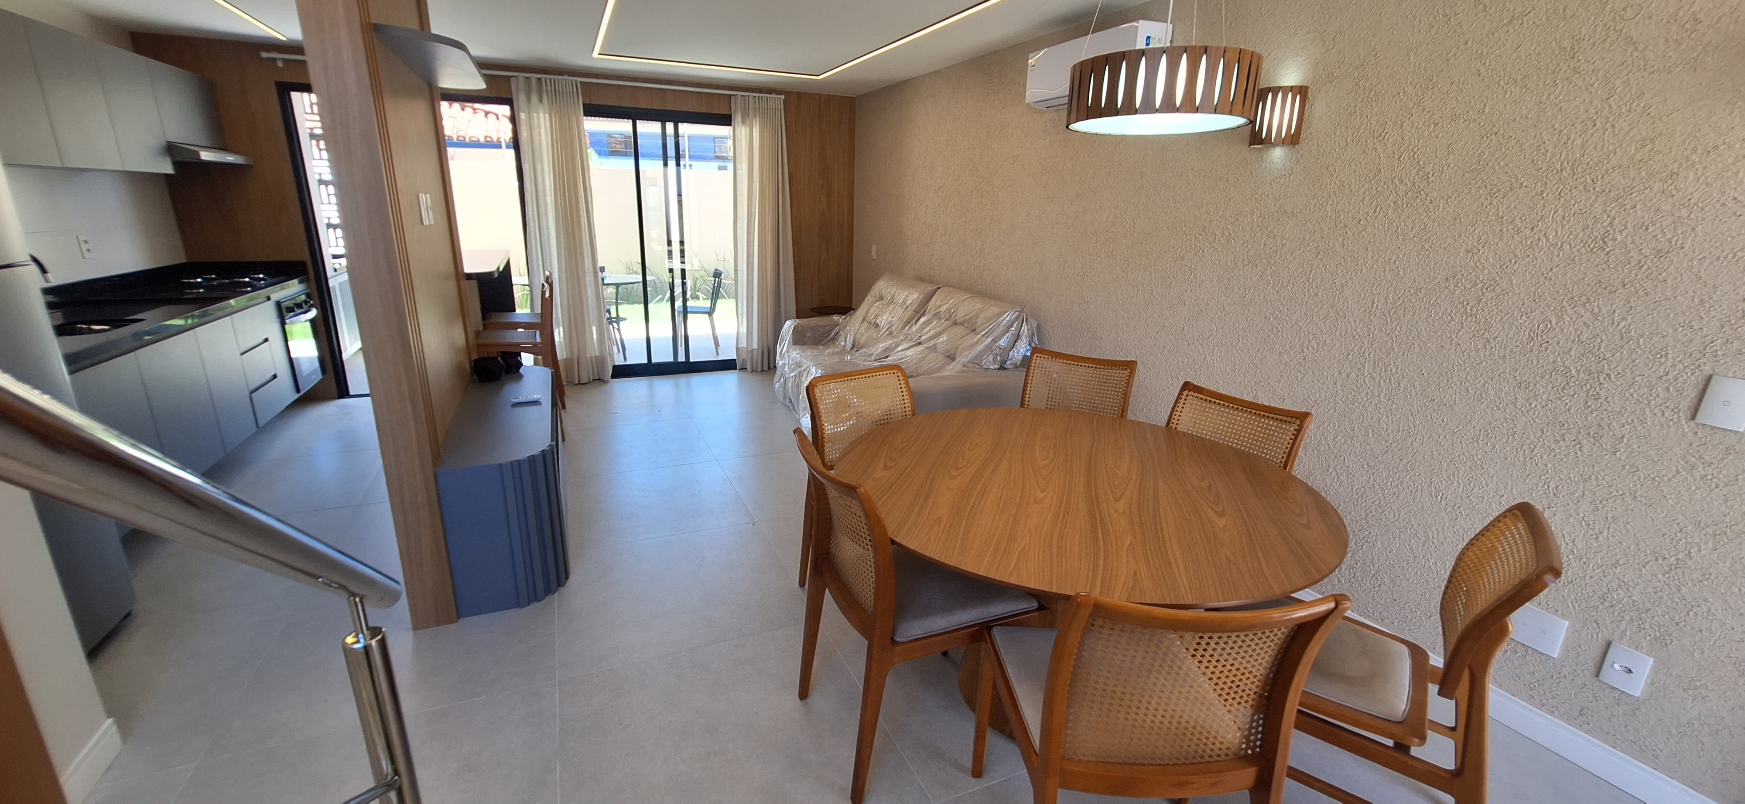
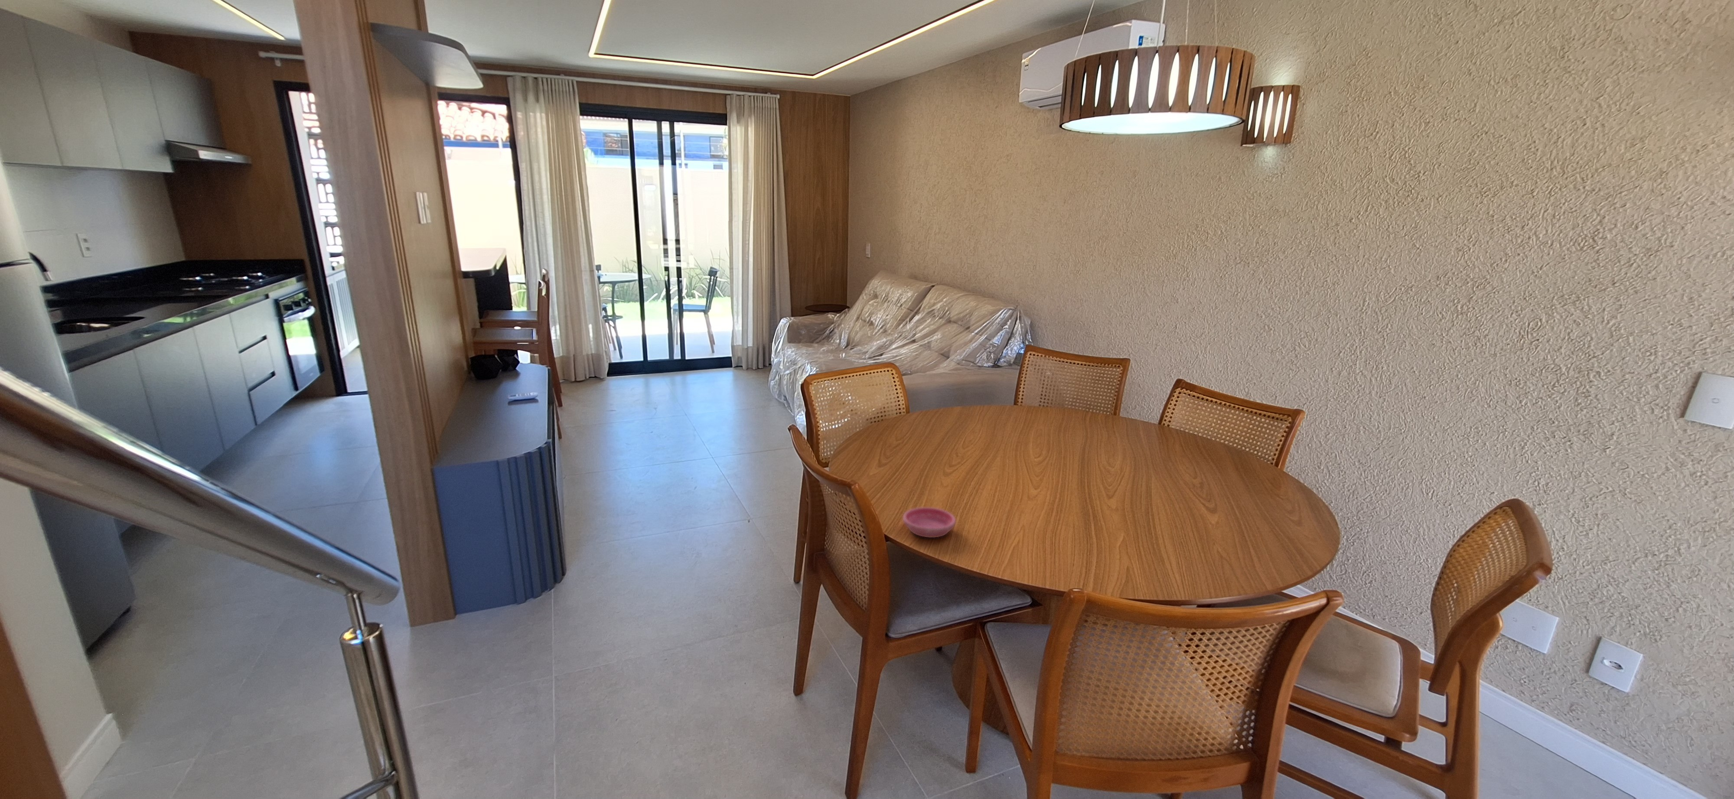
+ saucer [902,507,957,538]
